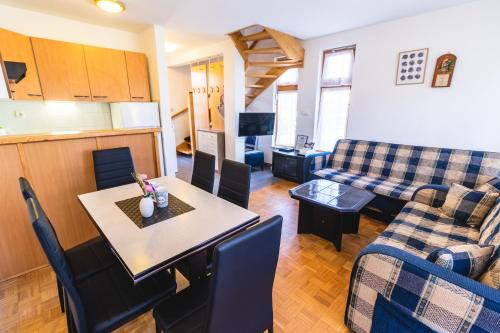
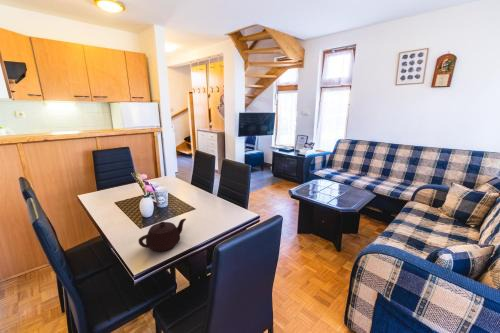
+ teapot [138,218,187,253]
